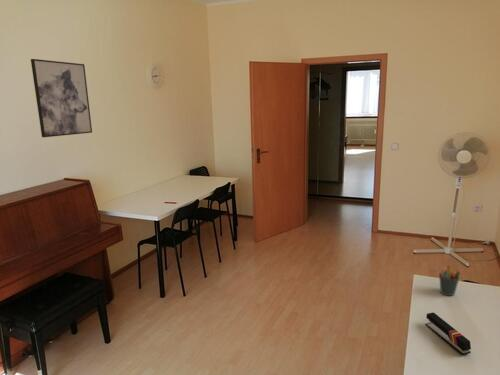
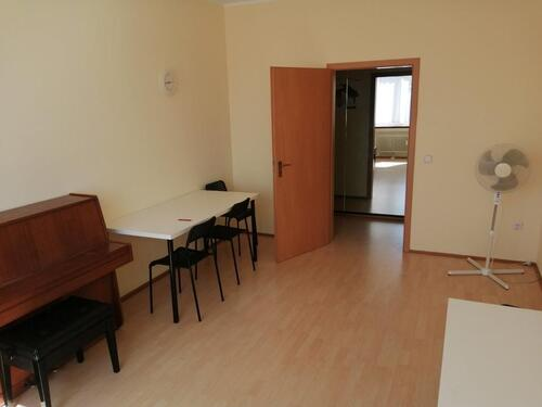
- stapler [424,311,472,356]
- pen holder [438,264,462,297]
- wall art [30,58,93,138]
